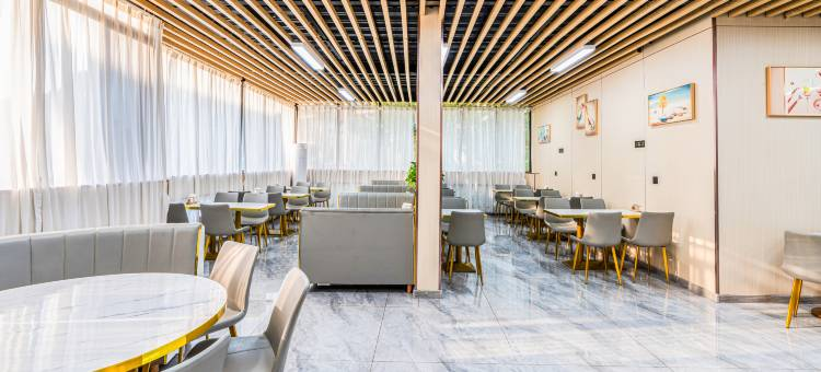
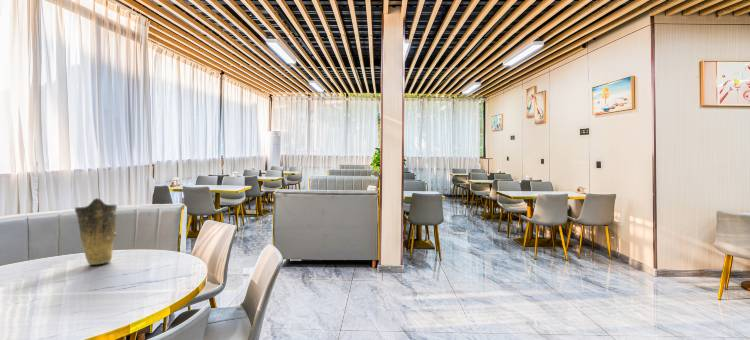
+ vase [74,197,118,266]
